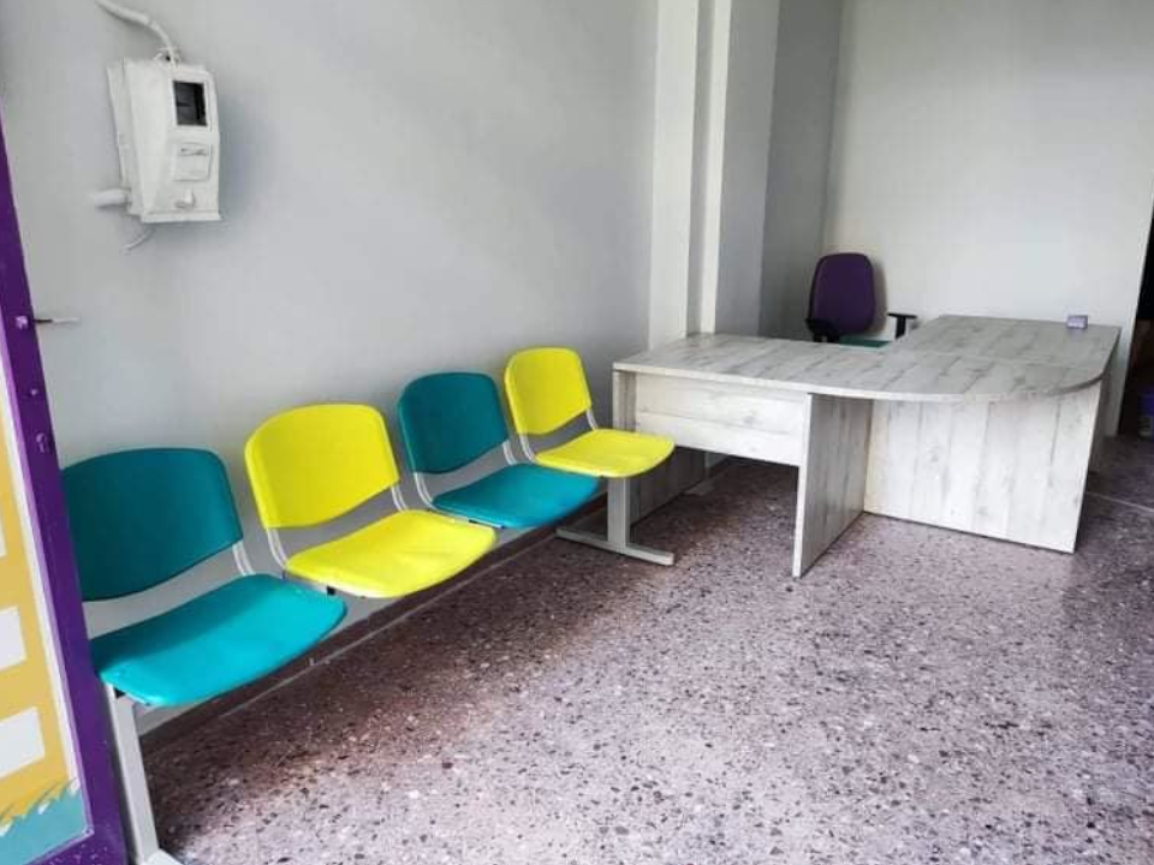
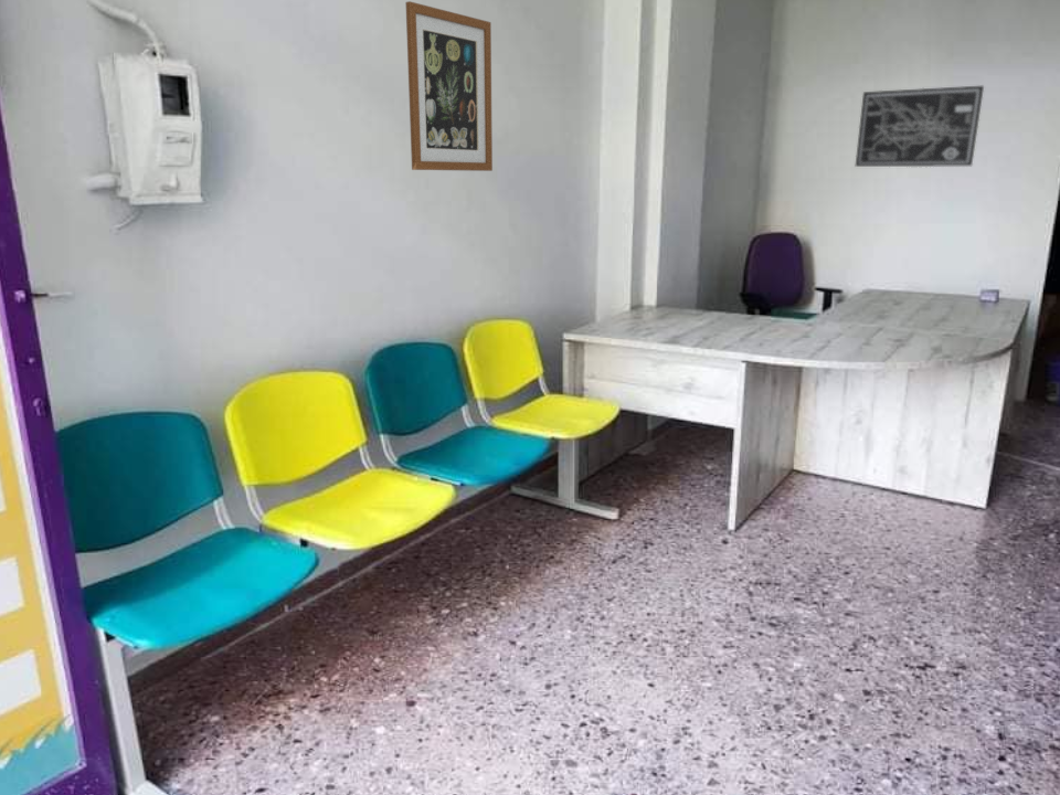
+ wall art [405,0,494,172]
+ wall art [855,85,985,168]
